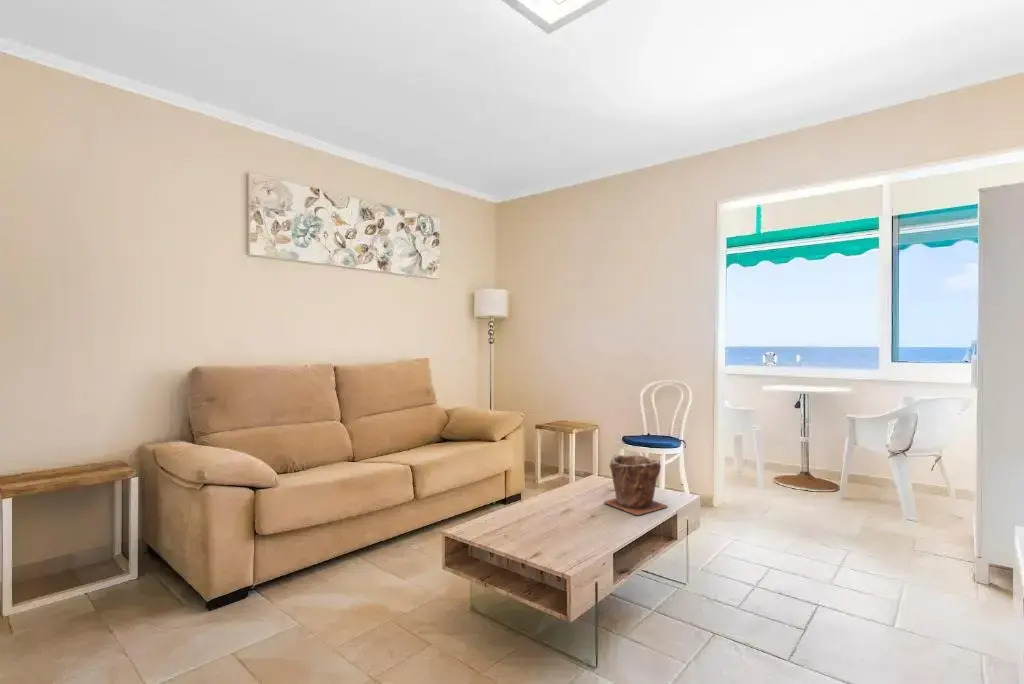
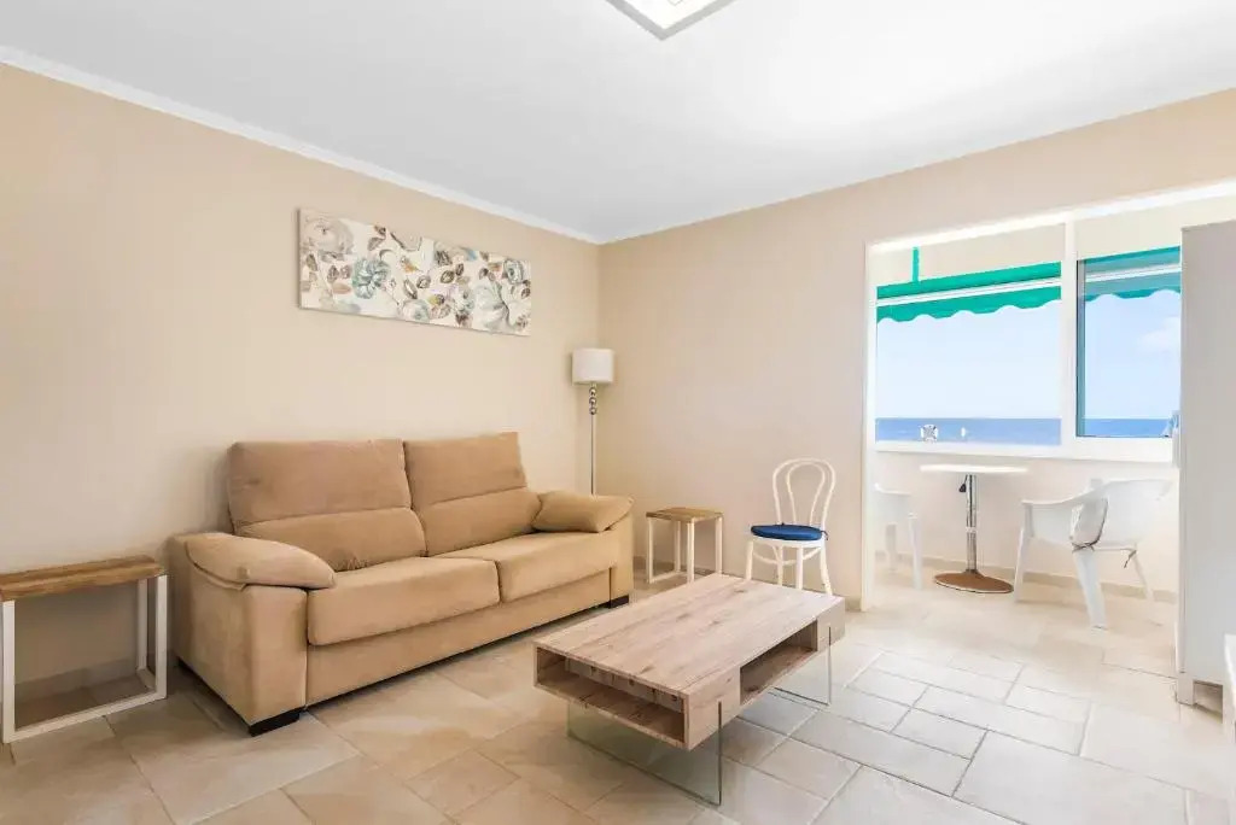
- plant pot [603,453,669,516]
